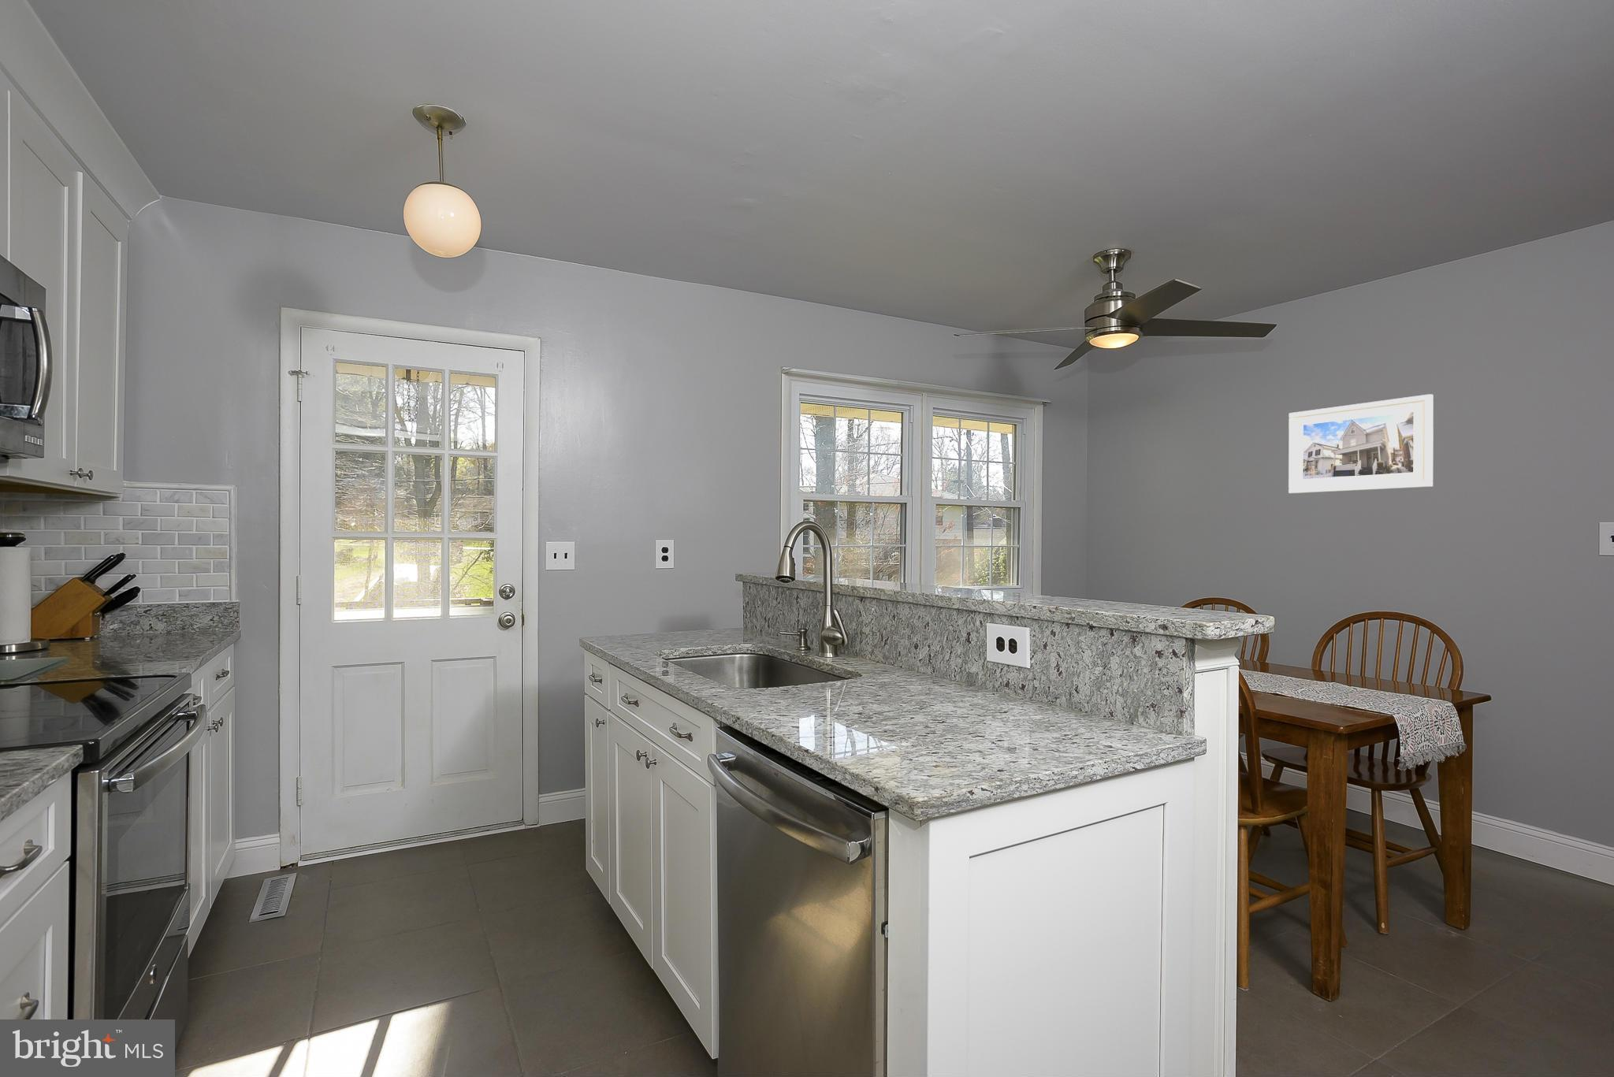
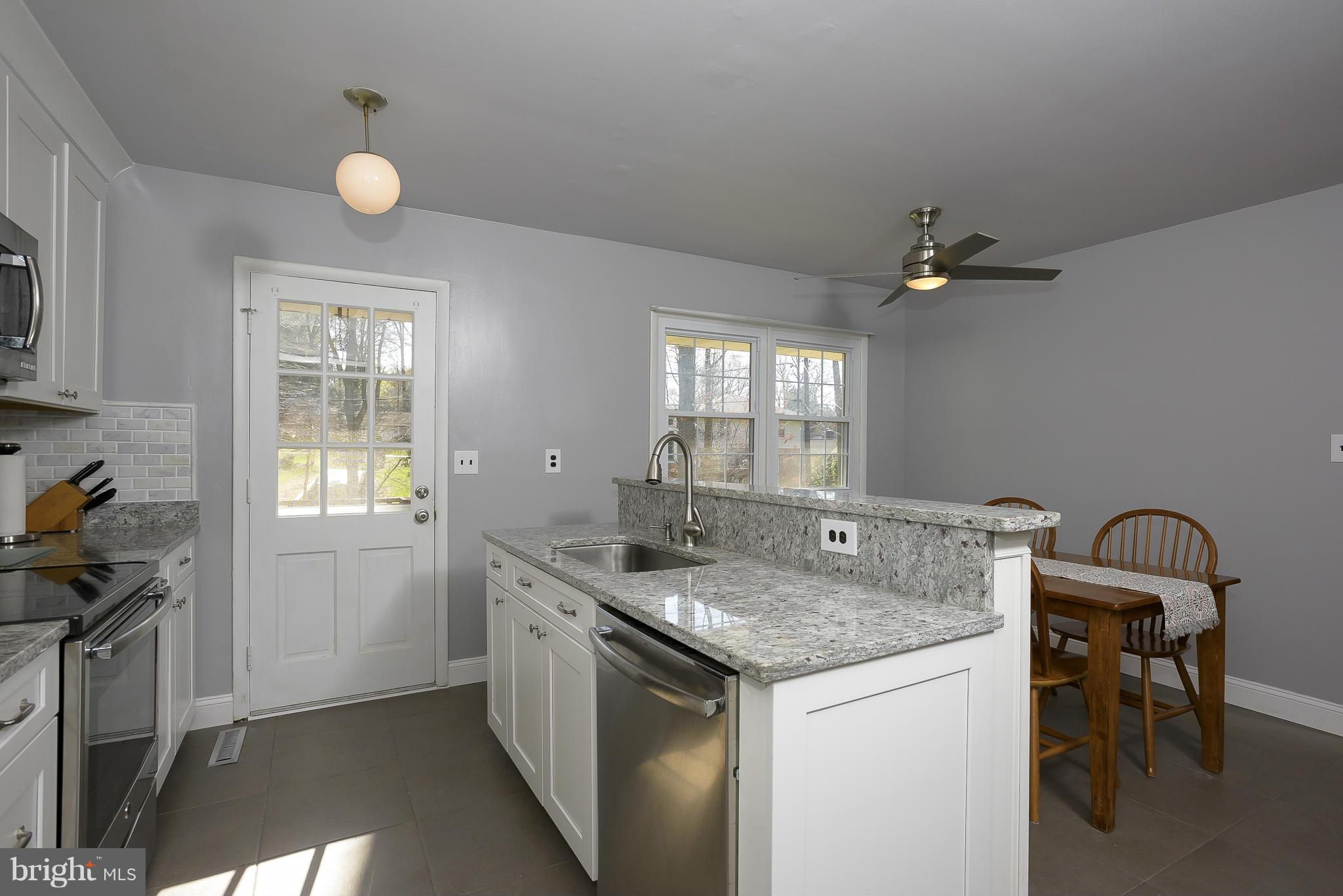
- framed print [1288,393,1434,494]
